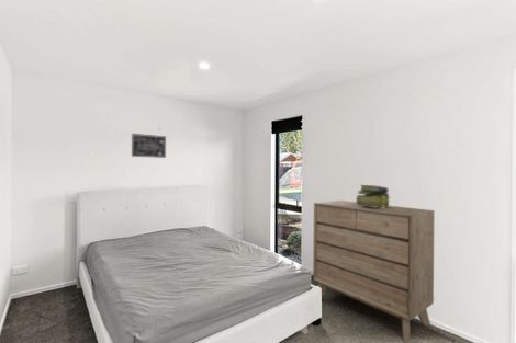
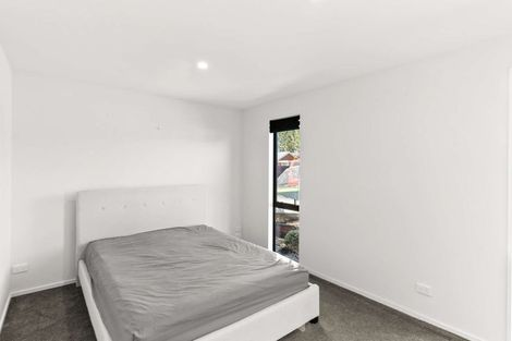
- stack of books [356,184,392,208]
- dresser [312,199,436,343]
- wall art [131,133,167,159]
